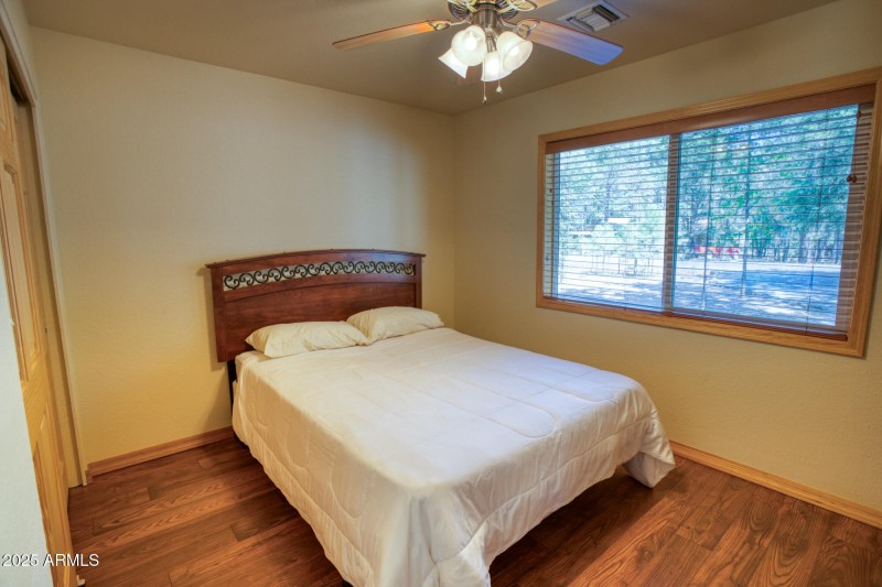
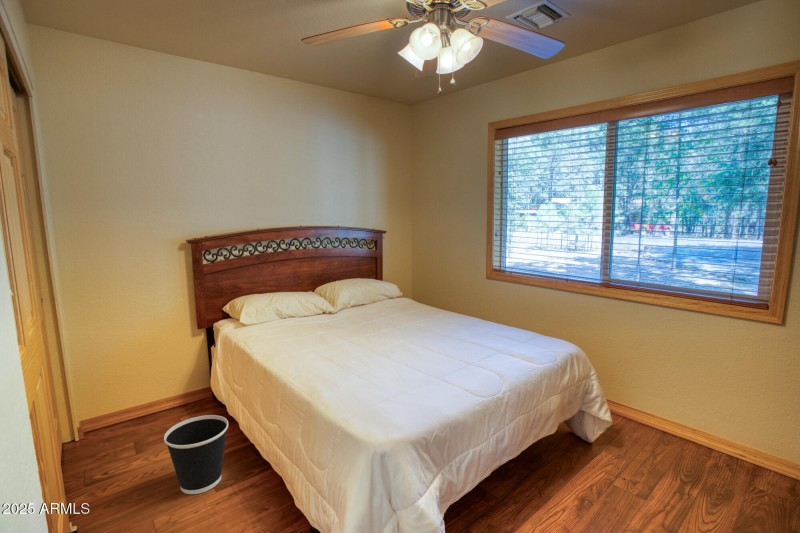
+ wastebasket [163,414,229,495]
